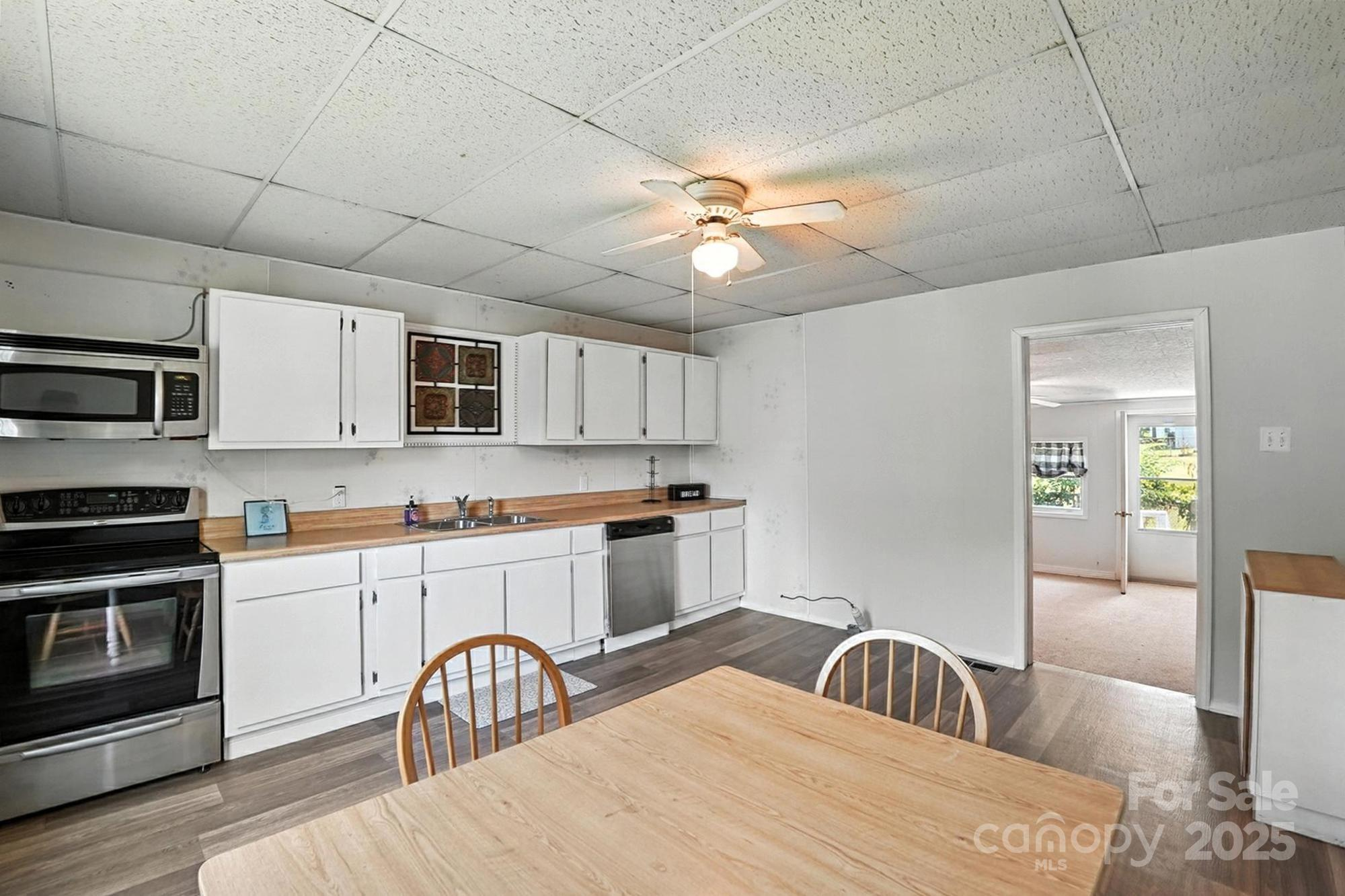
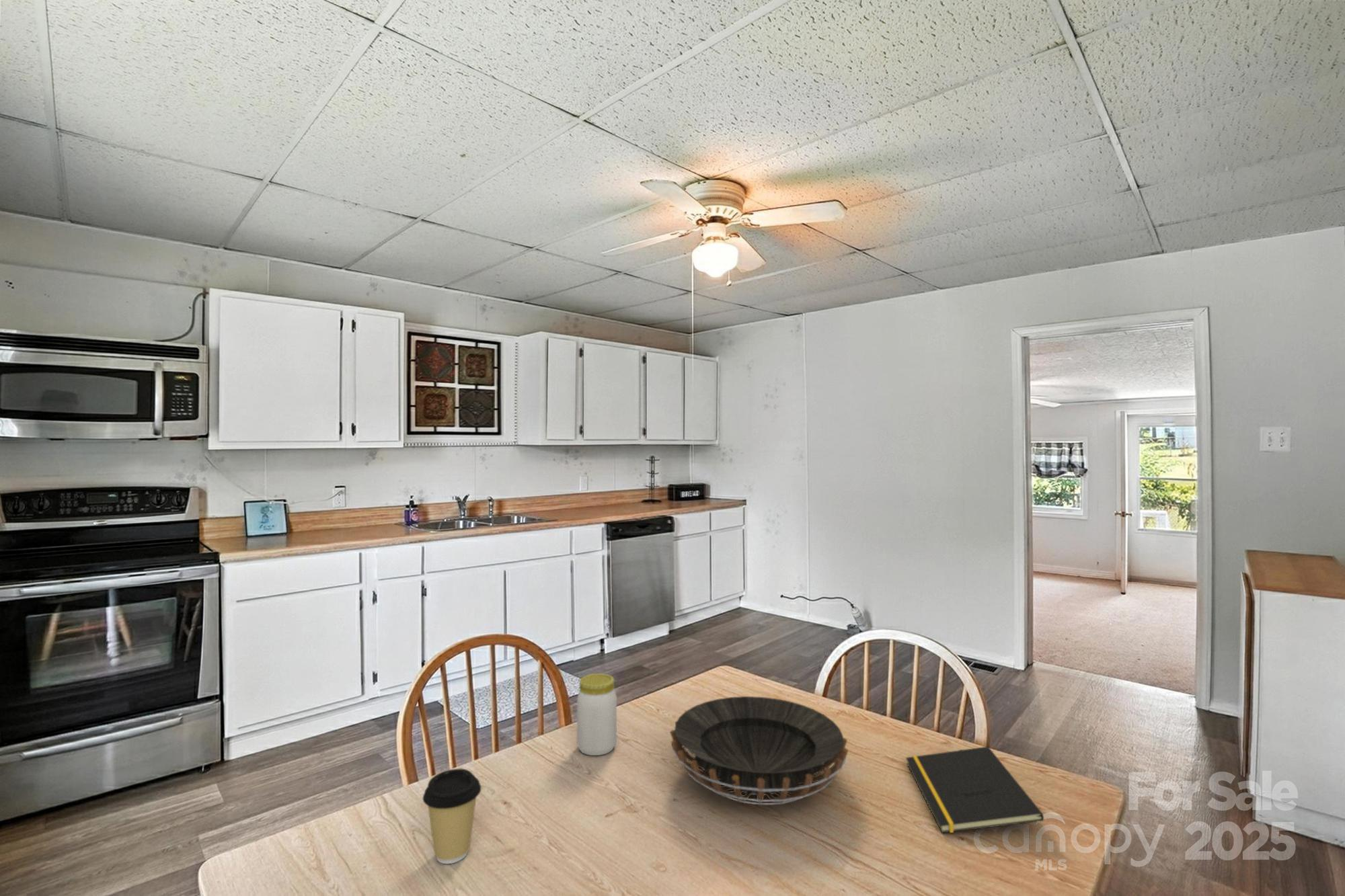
+ coffee cup [422,768,482,864]
+ jar [576,673,617,756]
+ notepad [905,746,1044,833]
+ decorative bowl [670,696,849,805]
